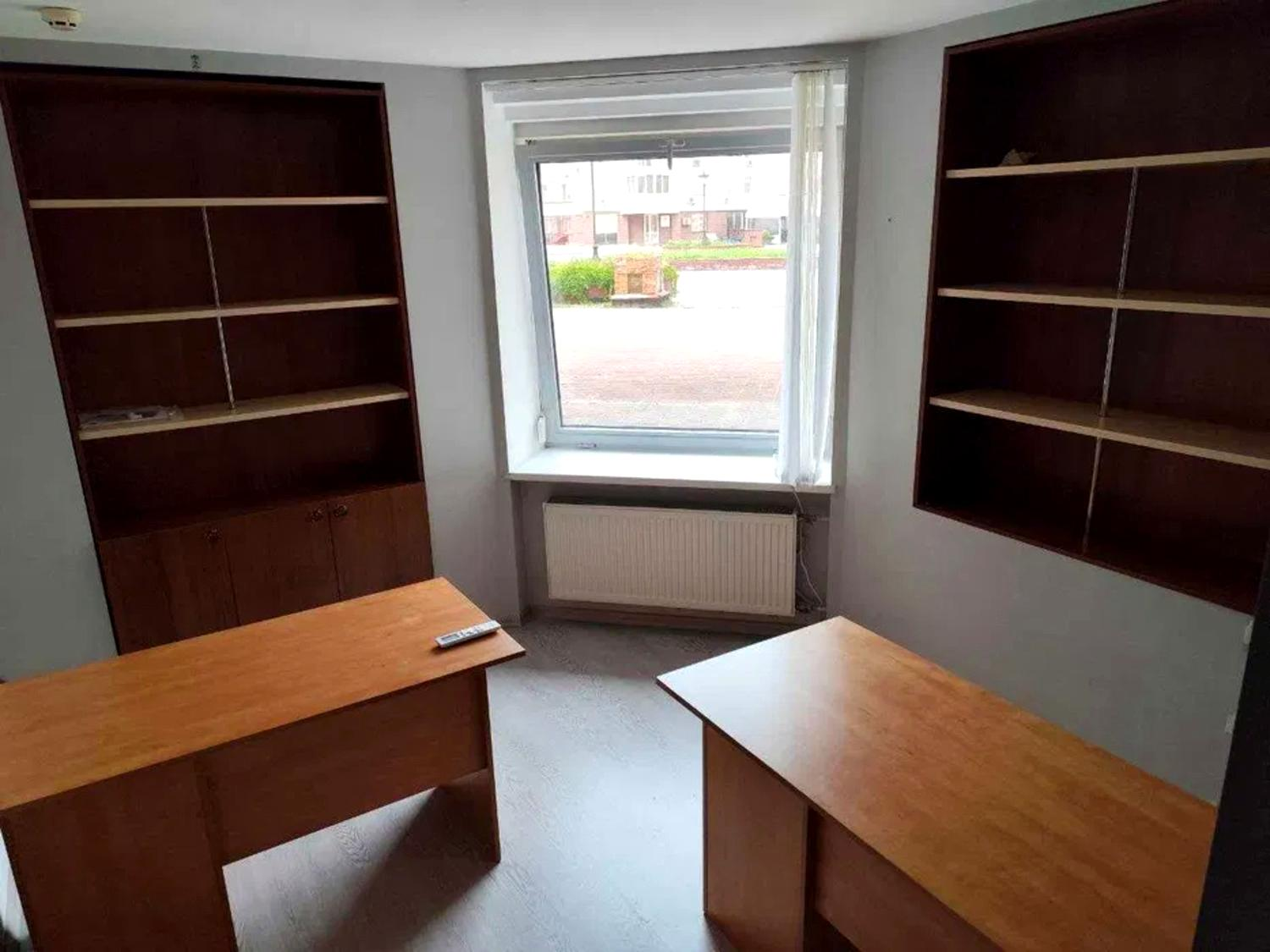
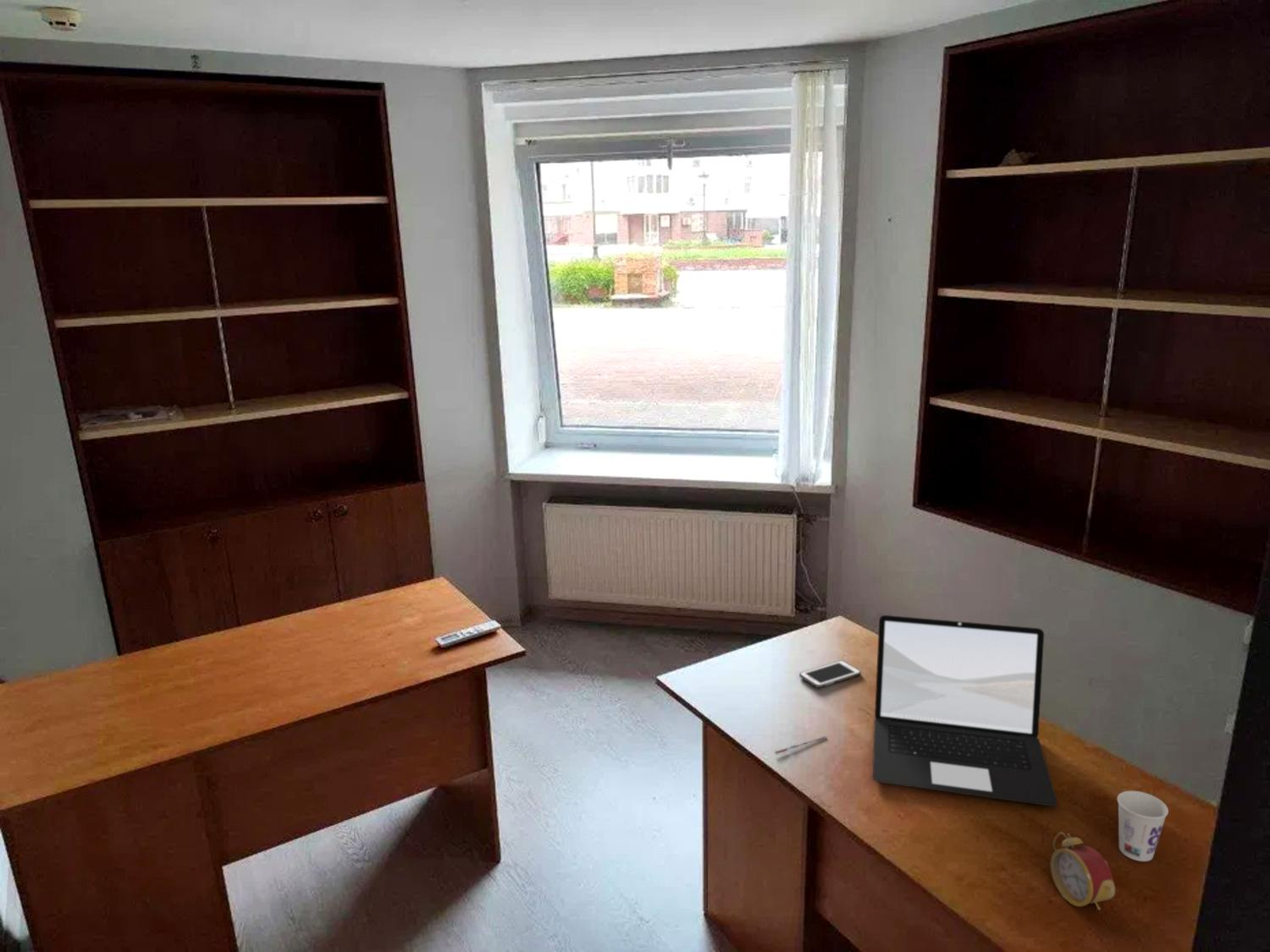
+ alarm clock [1050,831,1116,911]
+ cup [1117,790,1169,862]
+ cell phone [798,659,862,689]
+ laptop [872,614,1058,807]
+ pen [774,735,828,755]
